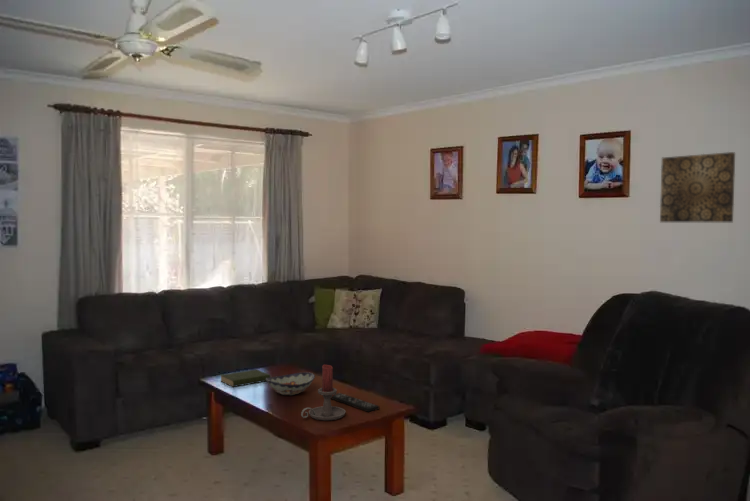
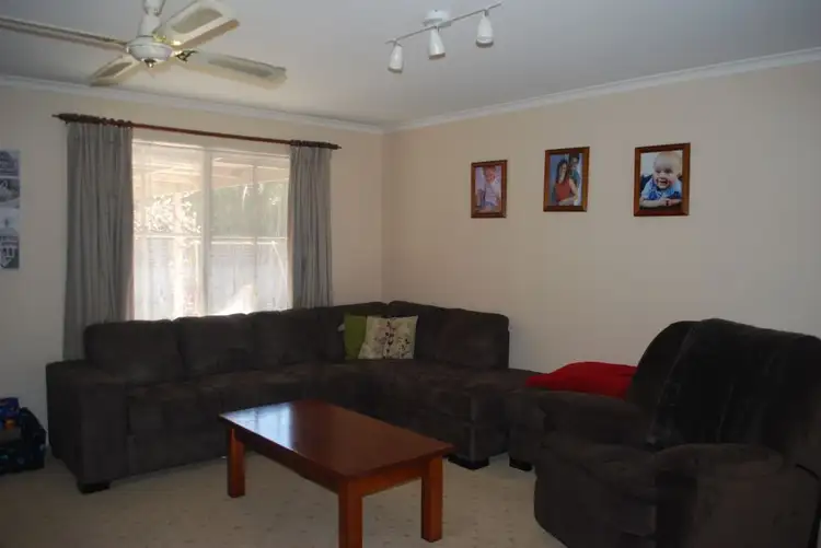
- remote control [330,392,380,413]
- decorative bowl [266,371,316,396]
- candle holder [300,364,346,421]
- wall art [659,151,736,223]
- book [220,368,271,388]
